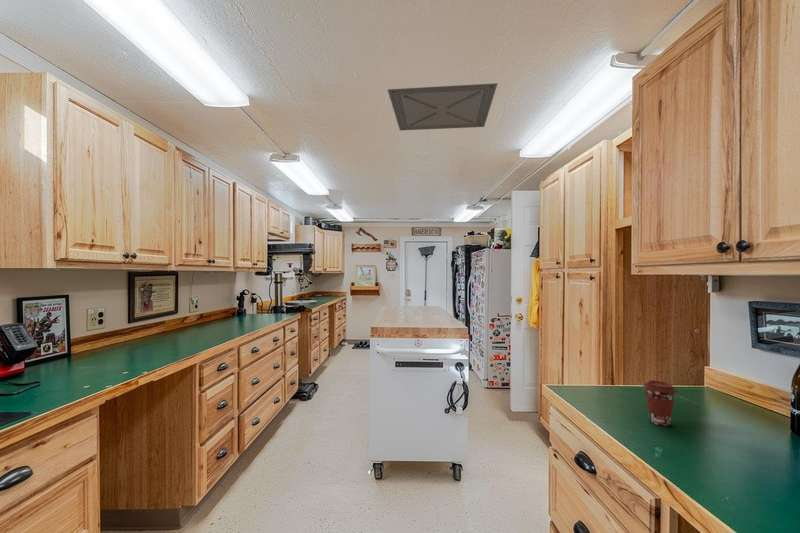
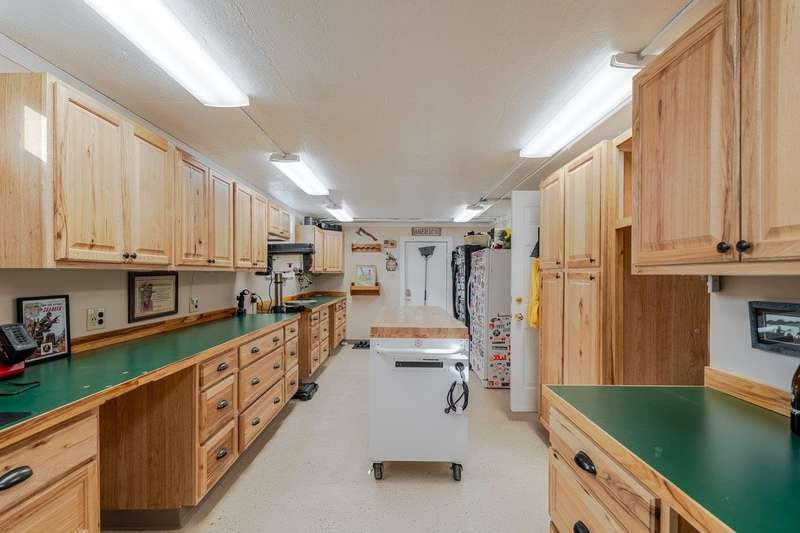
- coffee cup [642,379,678,427]
- ceiling vent [386,82,499,131]
